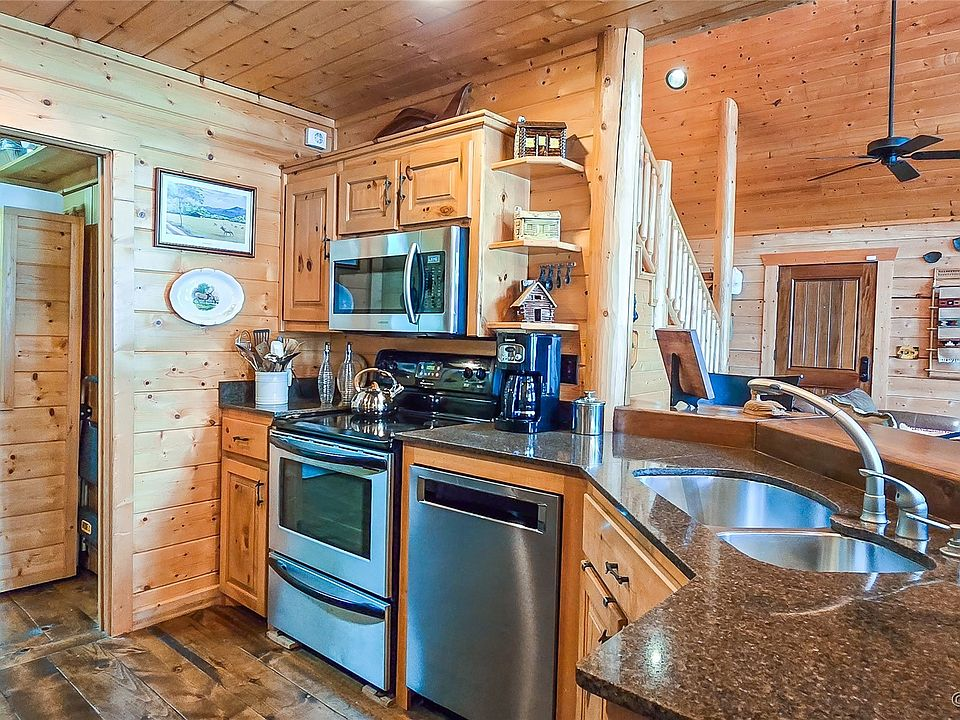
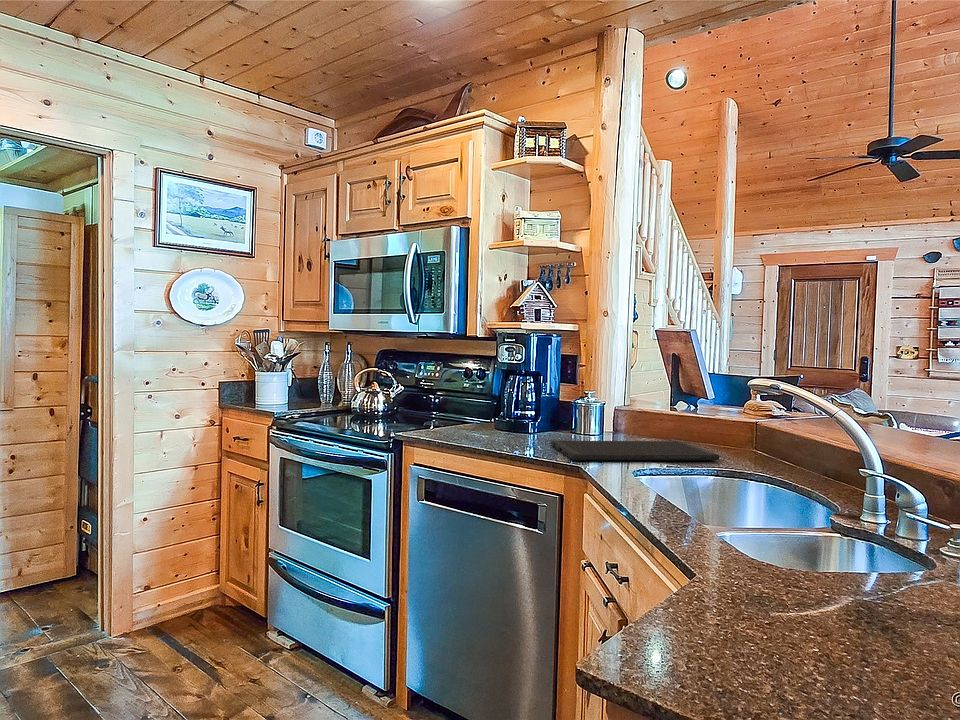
+ cutting board [550,440,720,461]
